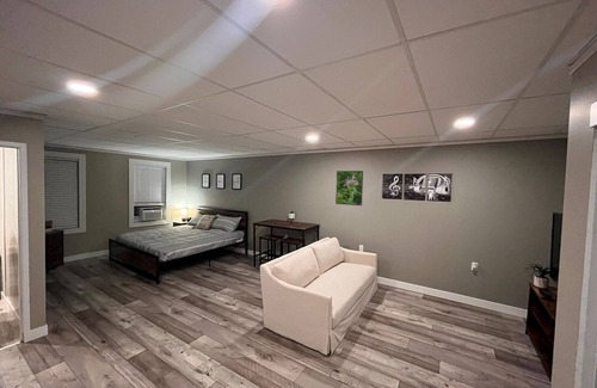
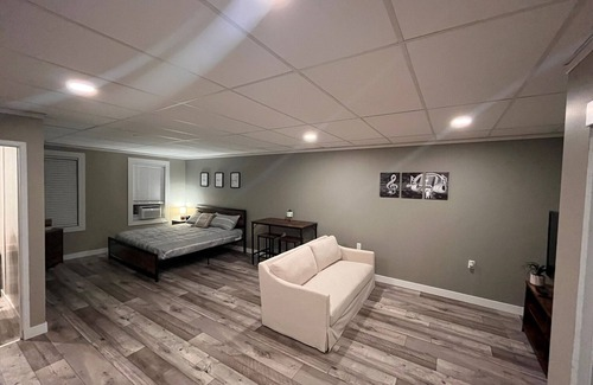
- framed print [334,170,364,207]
